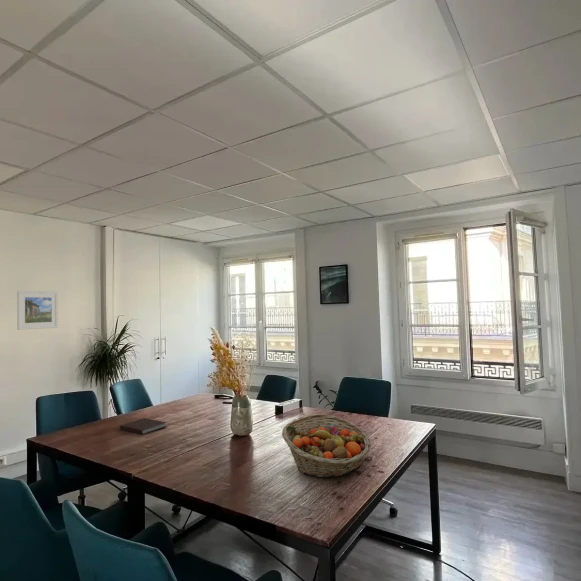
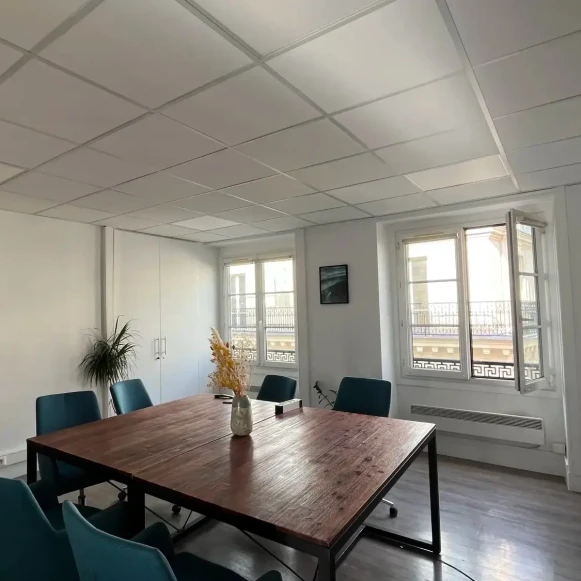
- fruit basket [281,413,372,479]
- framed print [16,290,59,331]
- notebook [119,417,168,435]
